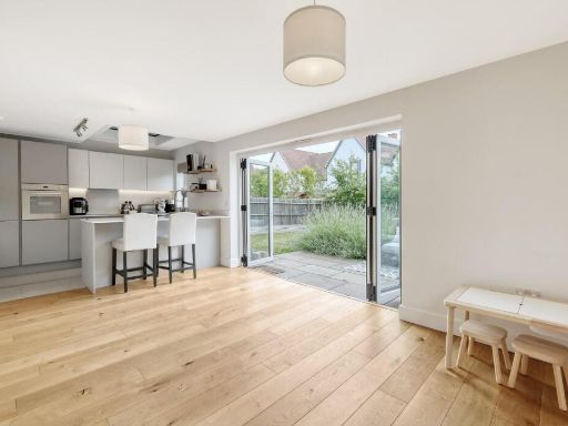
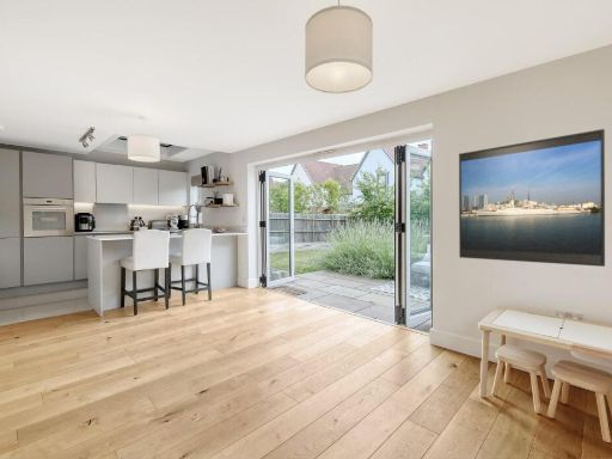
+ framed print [458,128,606,268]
